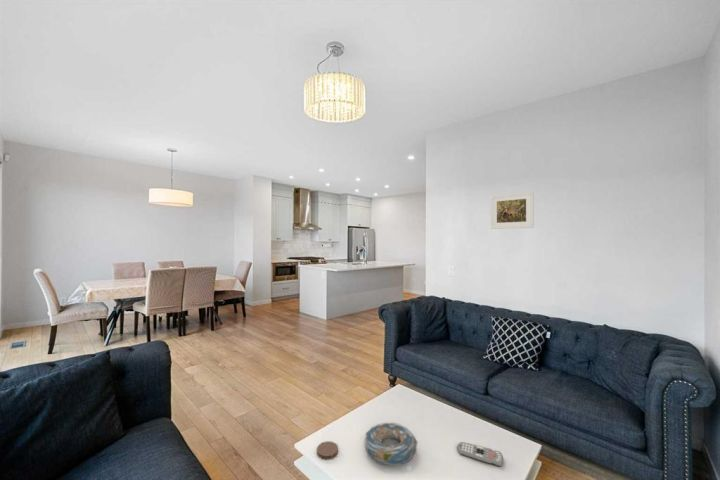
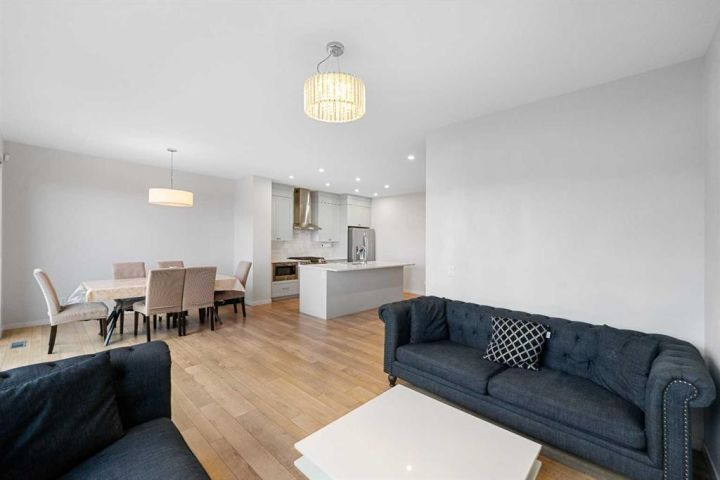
- coaster [316,440,339,460]
- remote control [456,441,504,468]
- decorative bowl [363,421,419,467]
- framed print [490,191,535,230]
